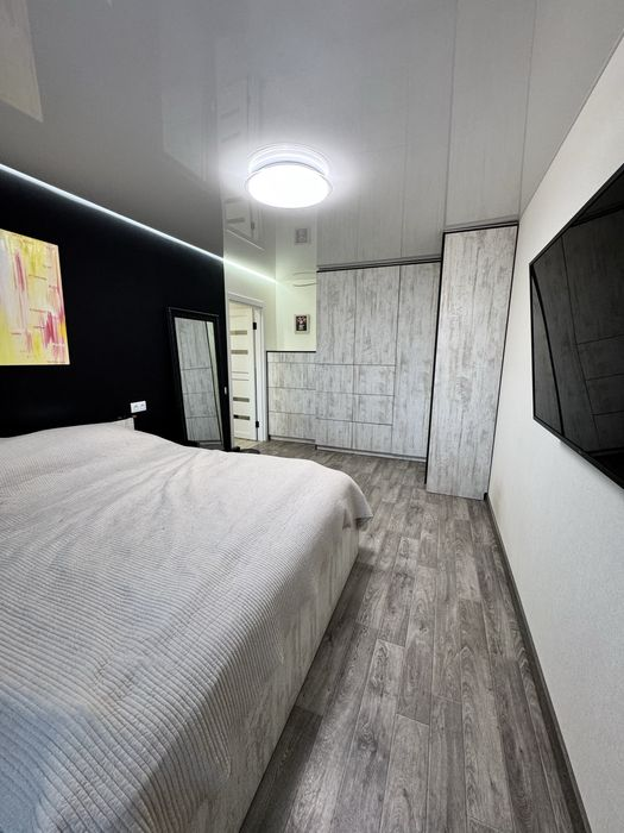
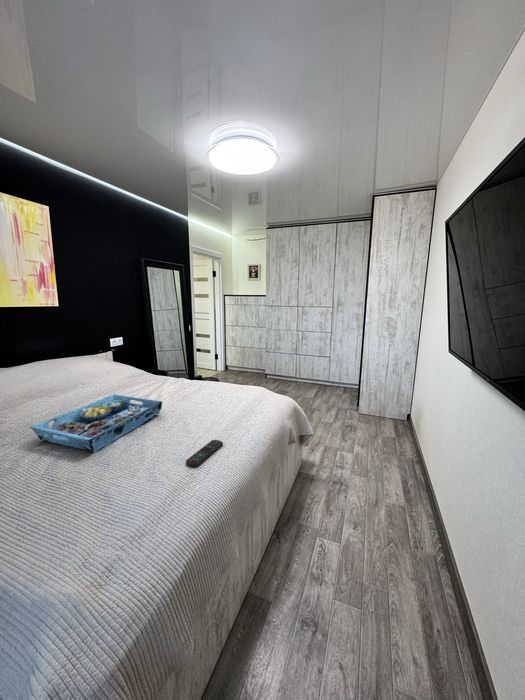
+ serving tray [28,393,163,453]
+ remote control [185,439,224,468]
